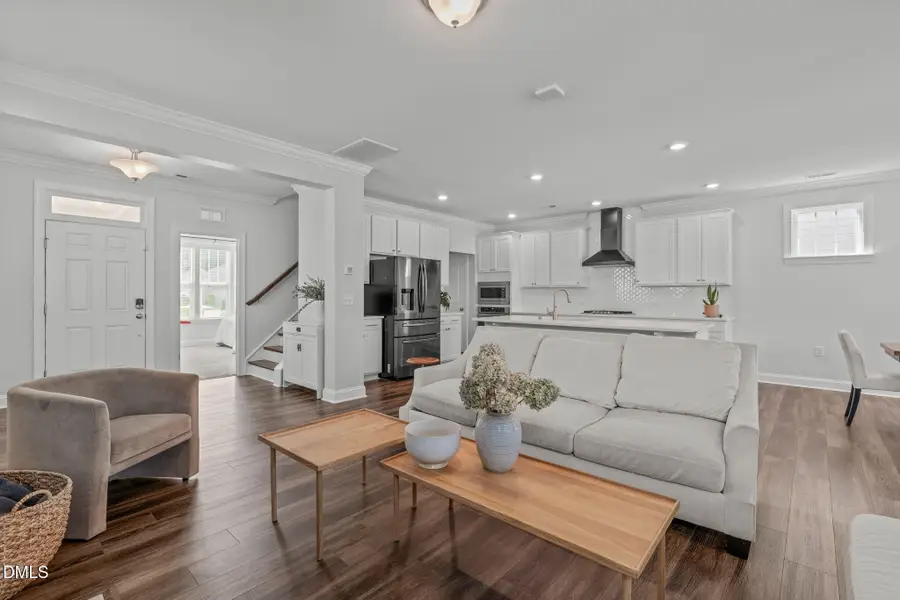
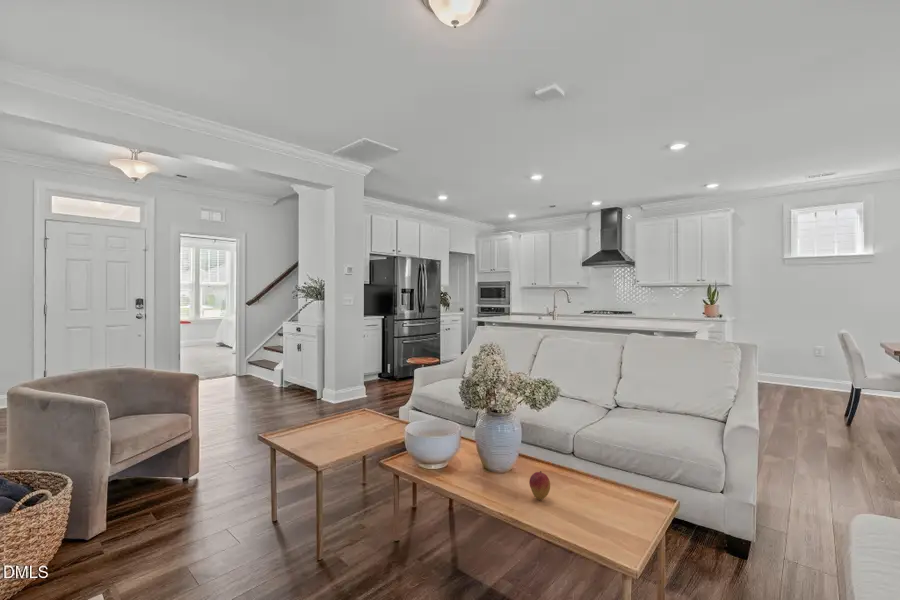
+ fruit [528,470,551,501]
